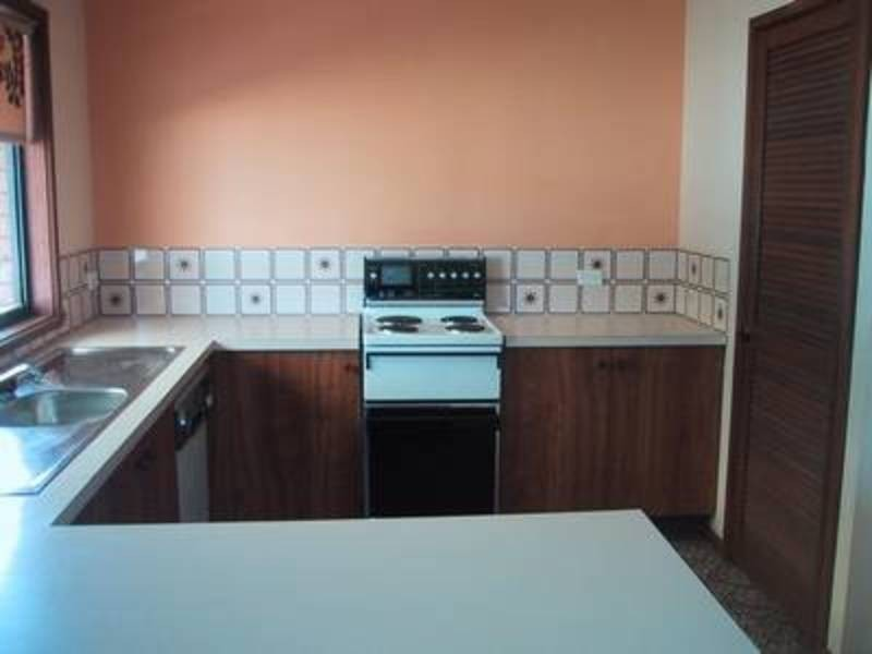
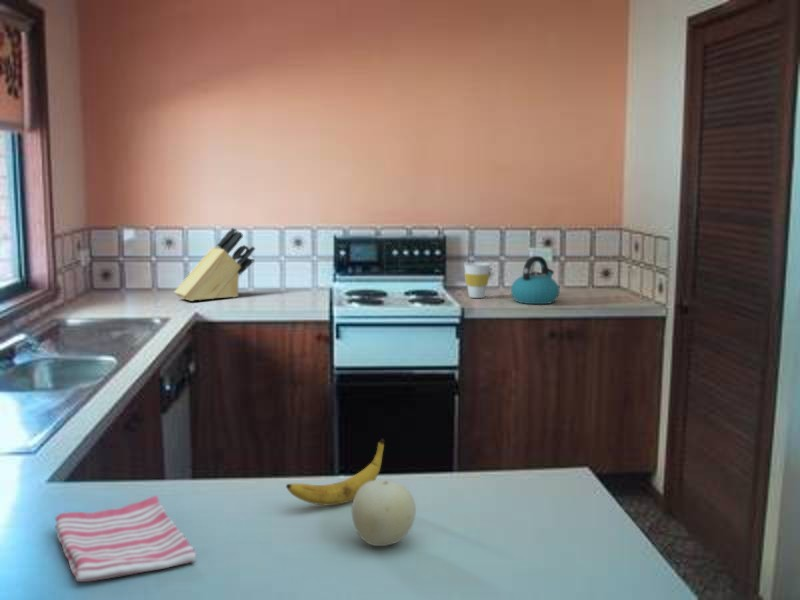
+ banana [285,438,385,506]
+ dish towel [54,494,197,583]
+ fruit [351,479,417,547]
+ cup [463,262,492,299]
+ kettle [510,255,560,305]
+ knife block [173,226,256,302]
